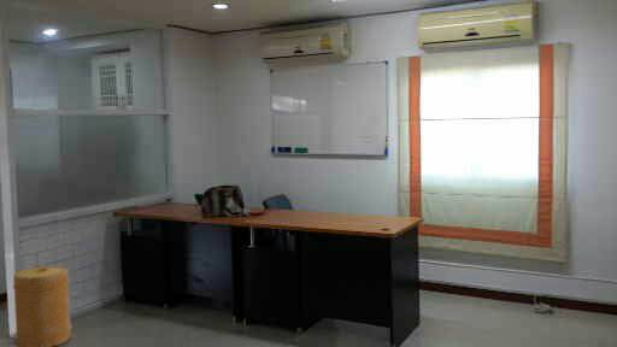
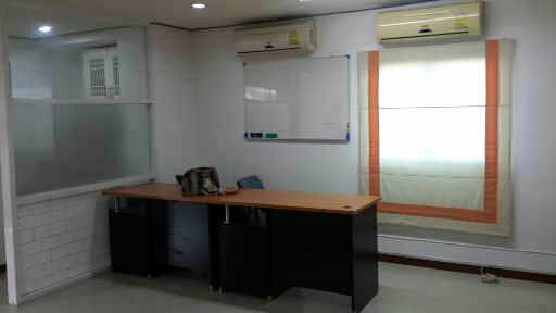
- basket [12,265,72,347]
